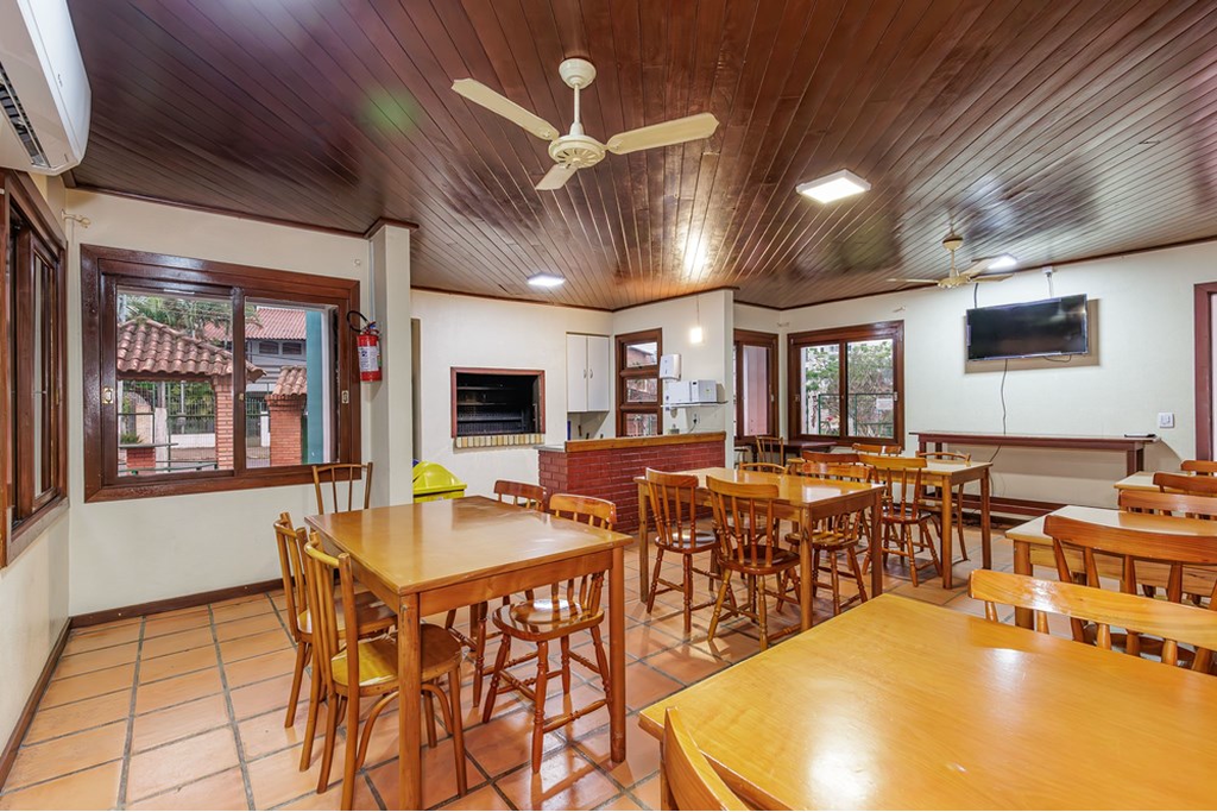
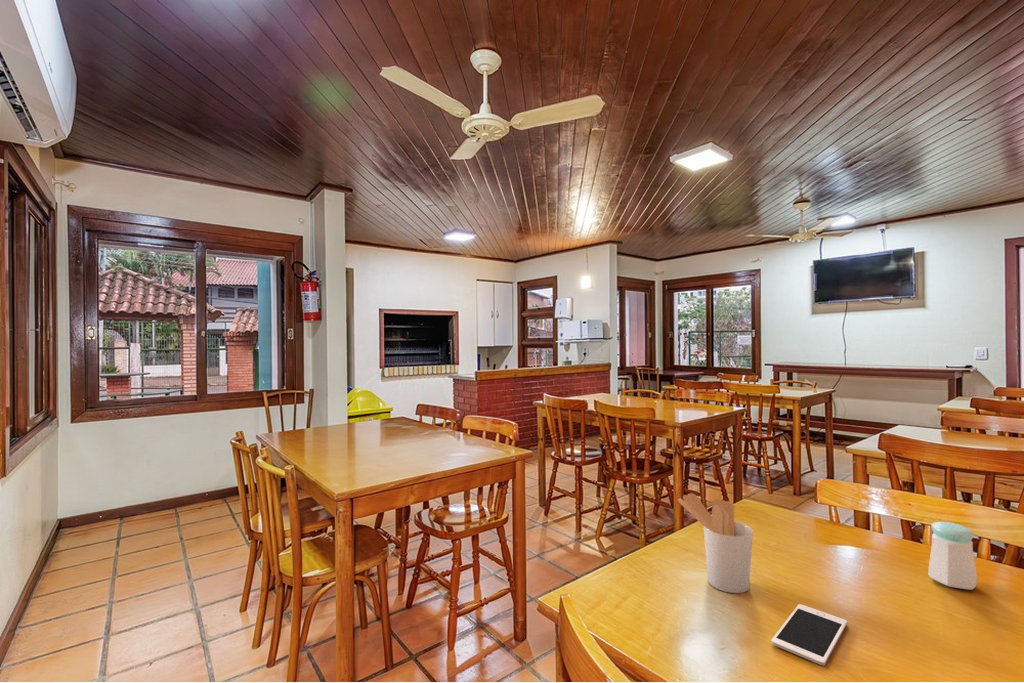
+ utensil holder [677,492,754,594]
+ salt shaker [928,521,978,591]
+ cell phone [771,603,848,666]
